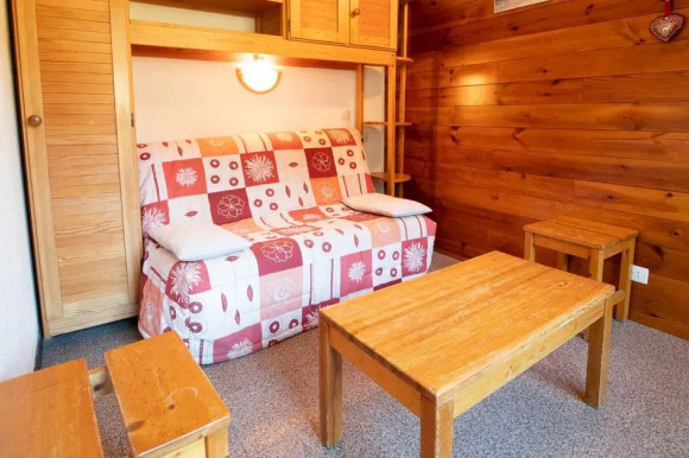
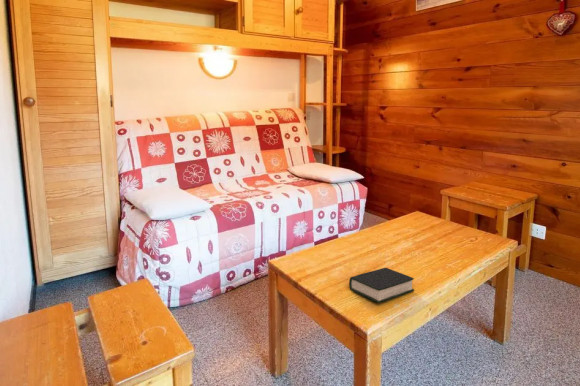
+ book [348,267,416,304]
